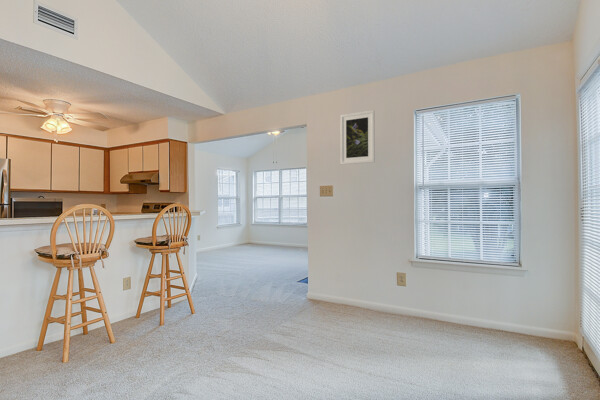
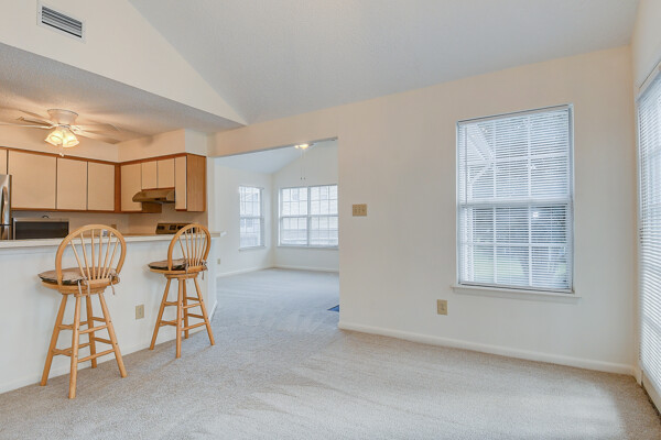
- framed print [339,109,376,166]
